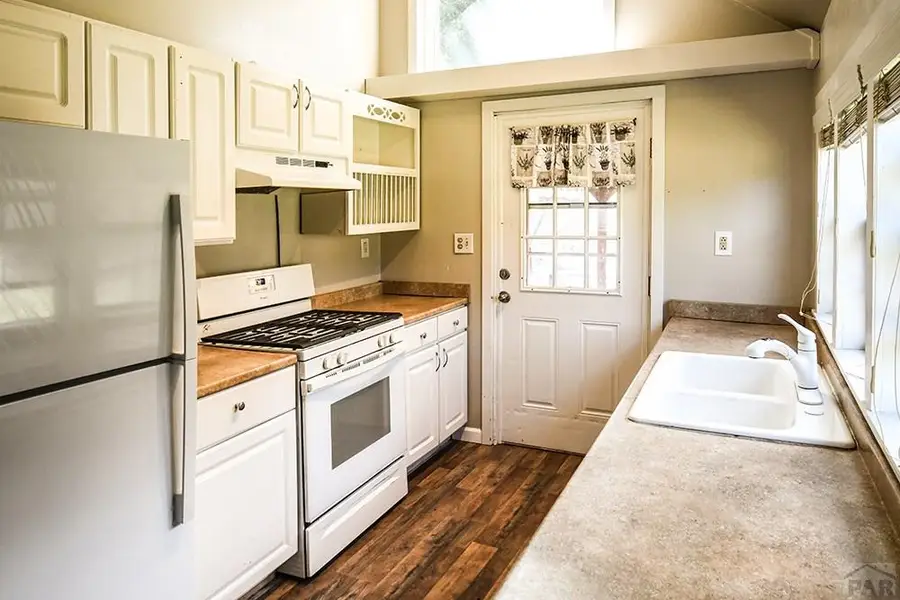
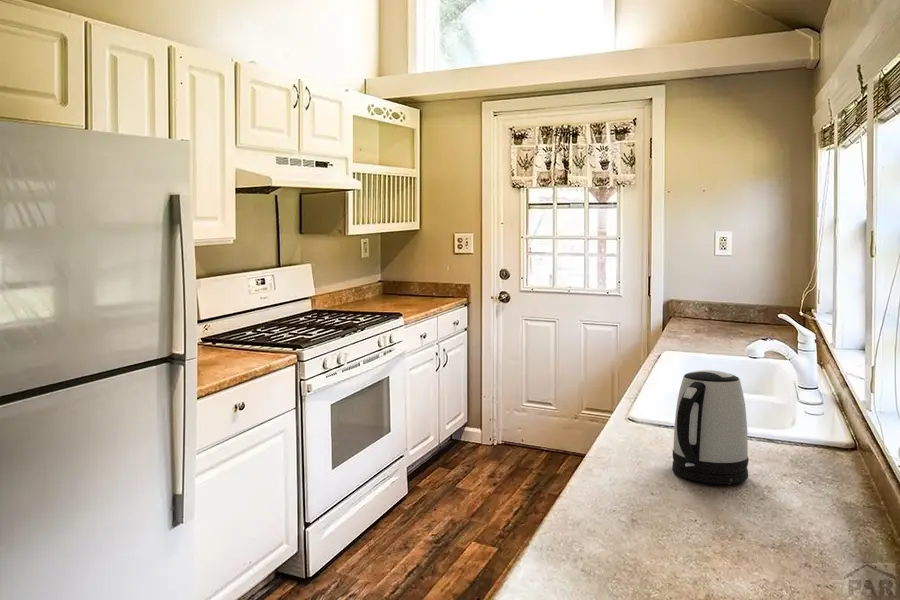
+ kettle [671,369,750,485]
